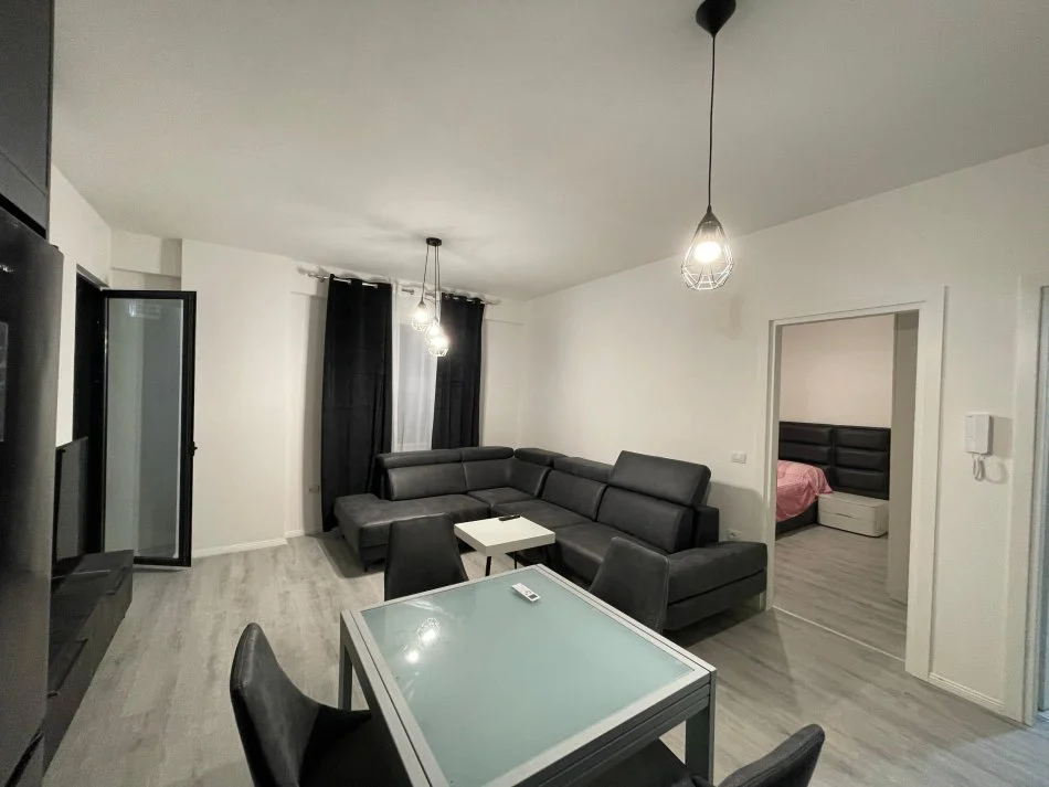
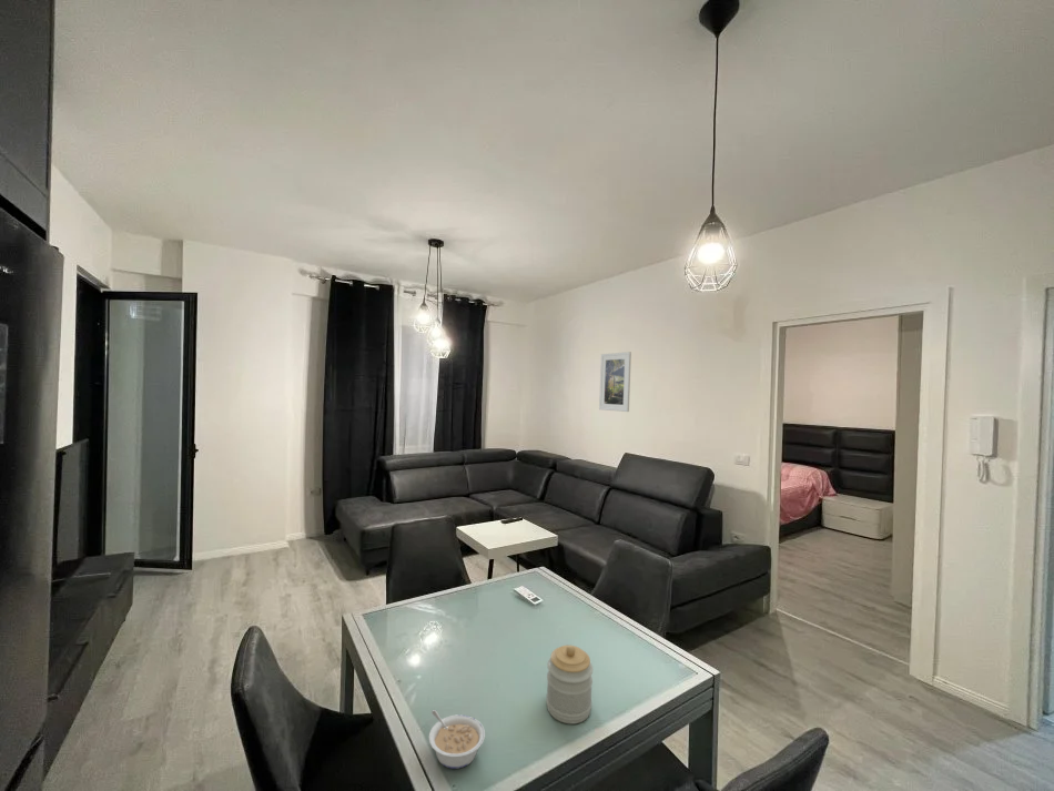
+ jar [545,645,594,724]
+ legume [428,709,486,770]
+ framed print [598,351,632,413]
